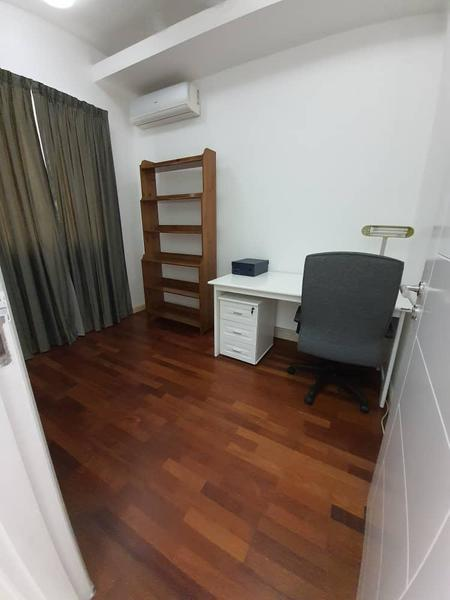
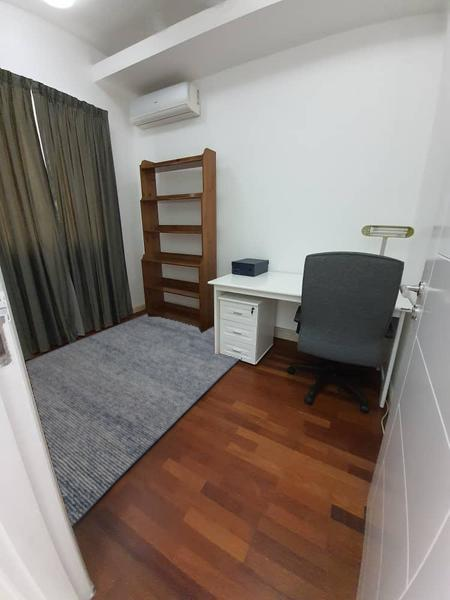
+ rug [25,313,241,528]
